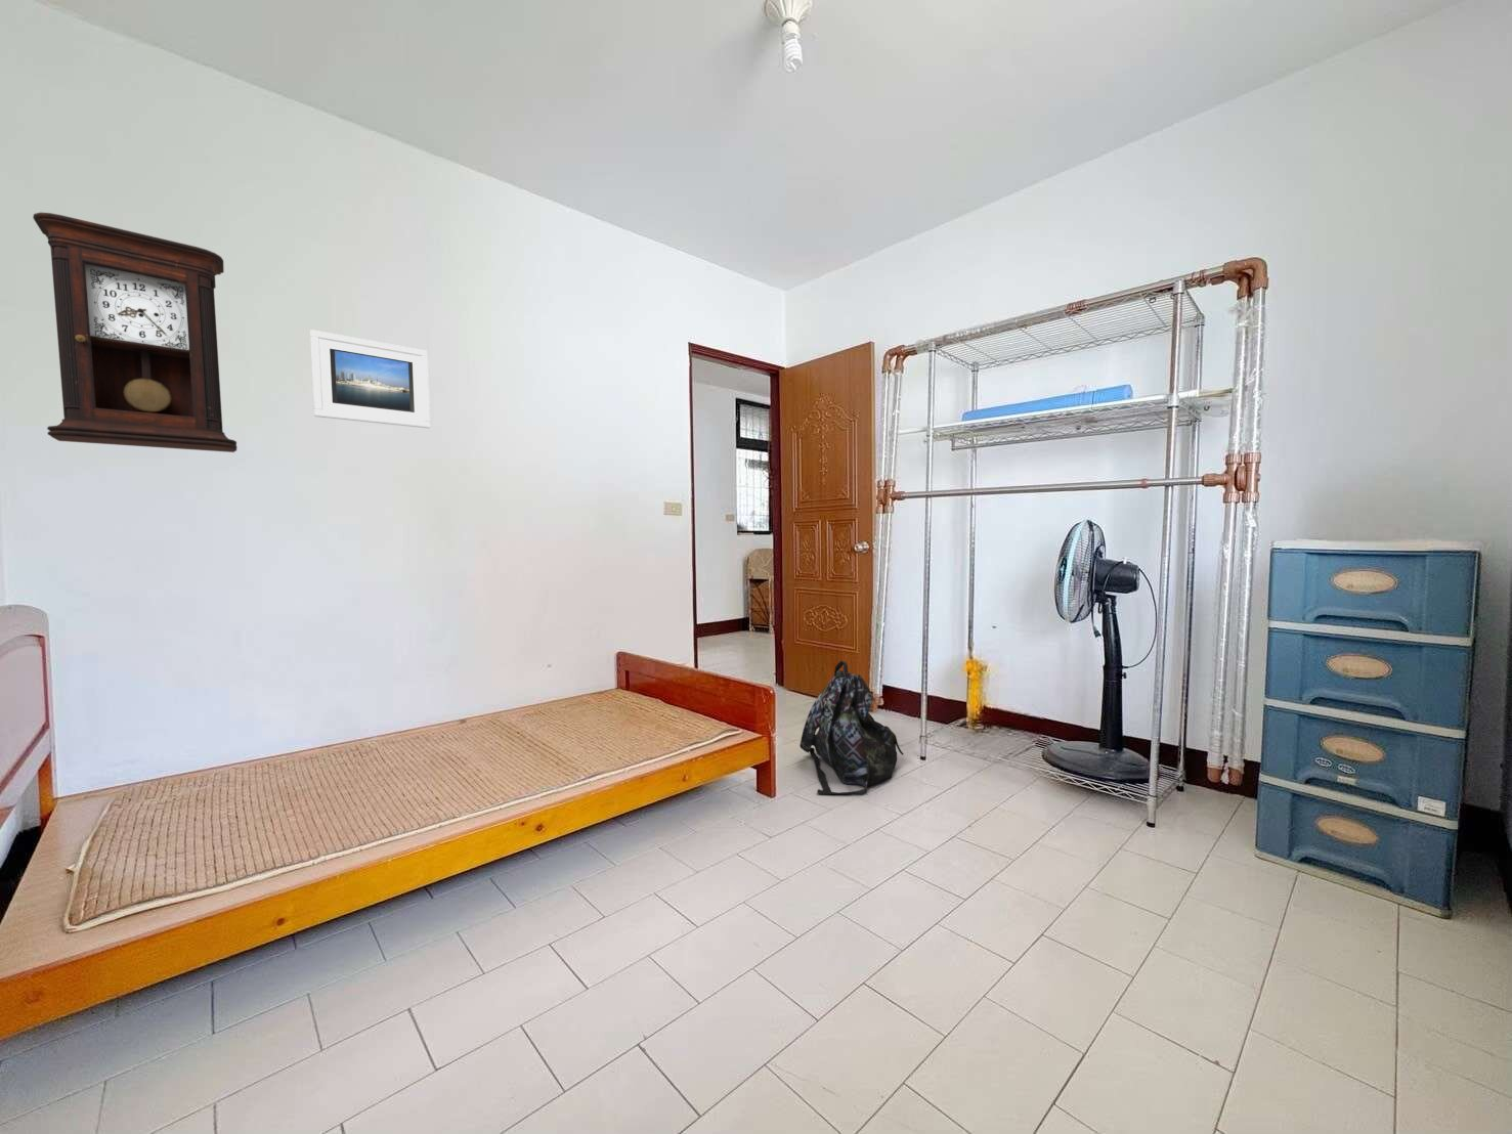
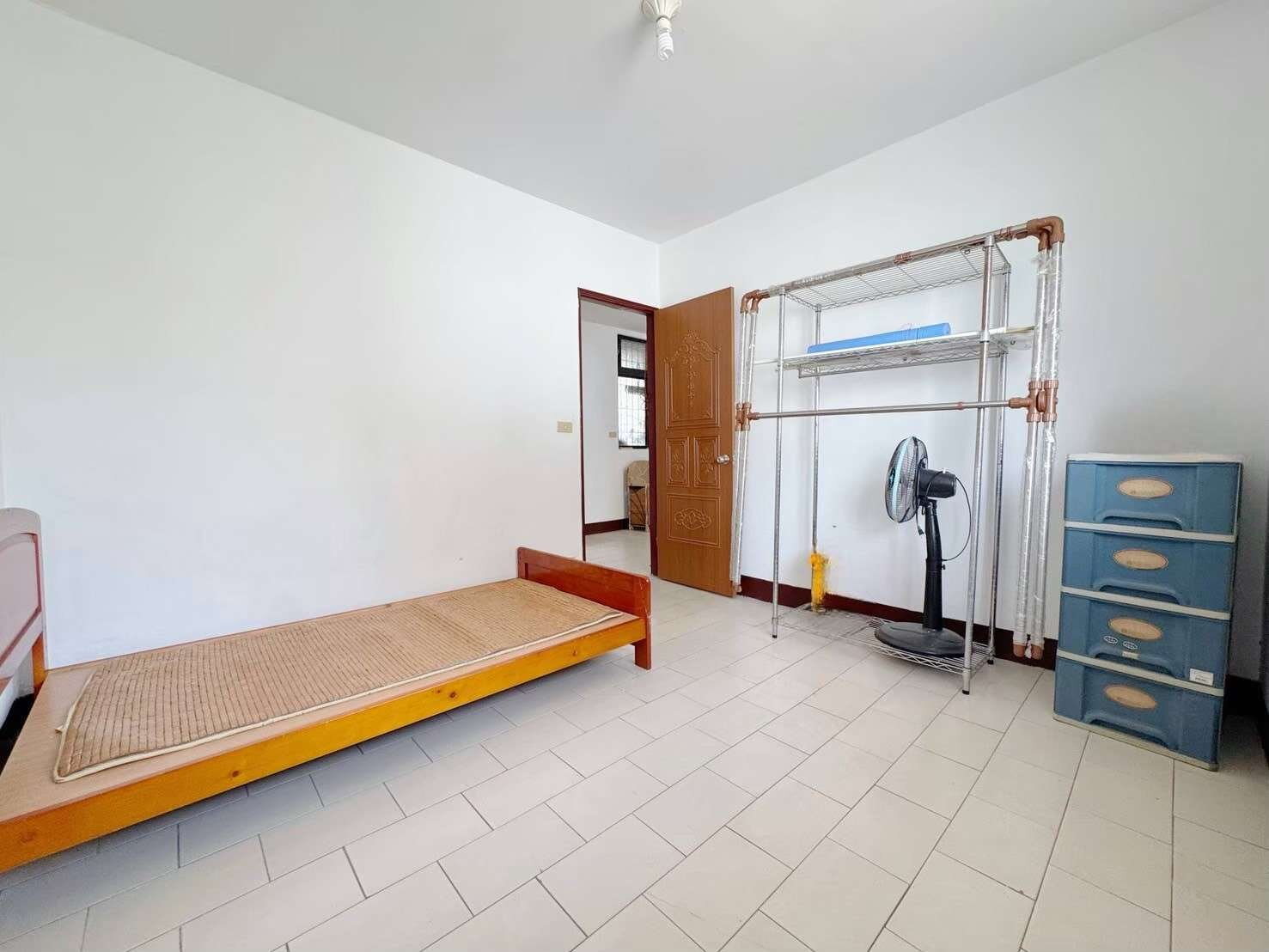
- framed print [309,329,431,429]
- backpack [798,660,904,796]
- pendulum clock [32,212,238,454]
